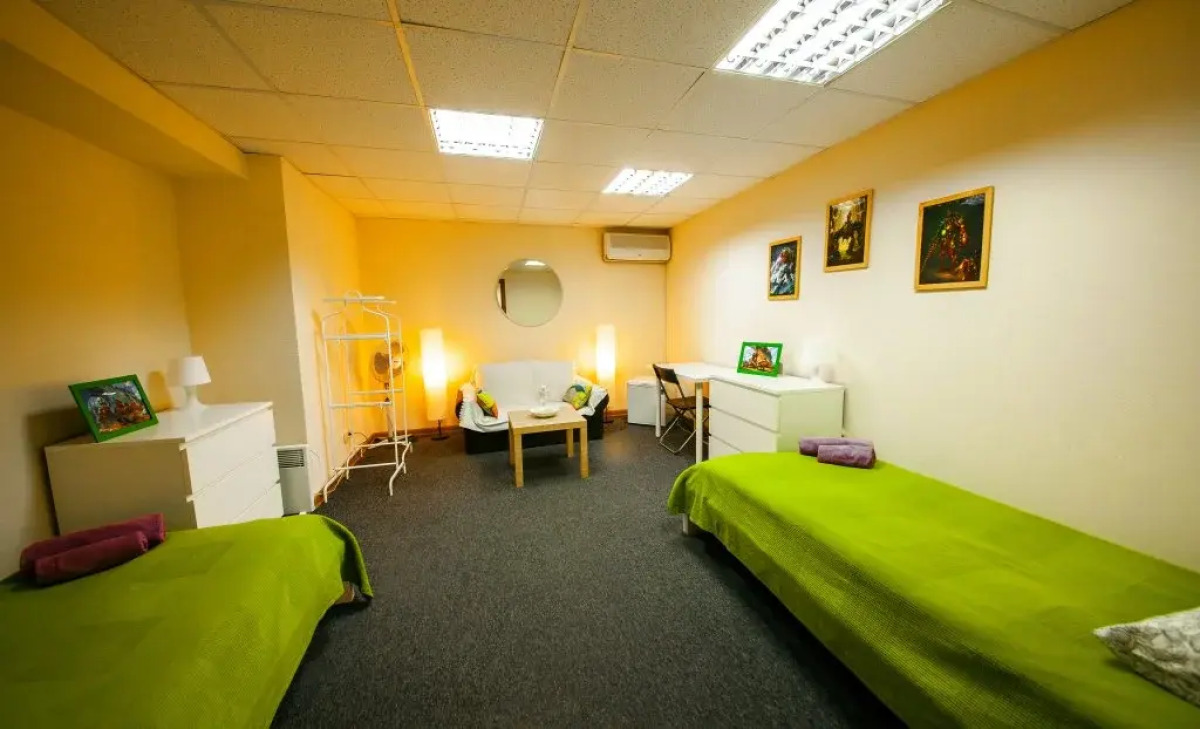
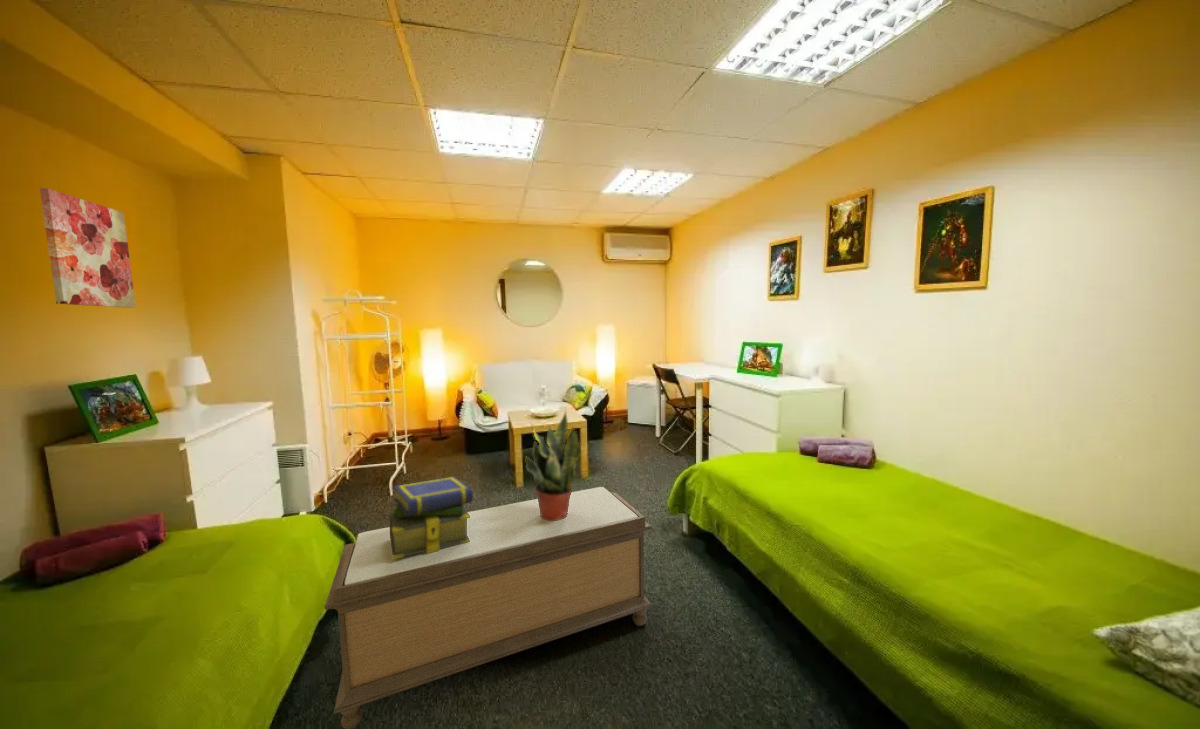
+ bench [323,486,653,729]
+ stack of books [389,476,474,559]
+ wall art [39,187,137,309]
+ potted plant [525,407,583,521]
